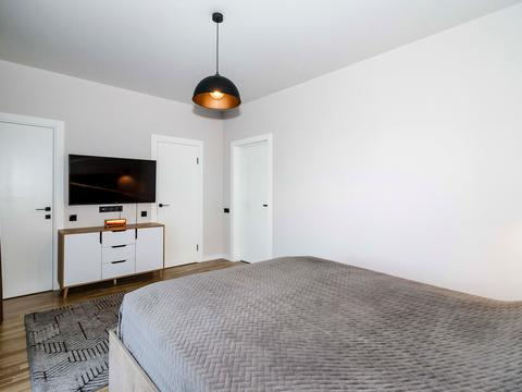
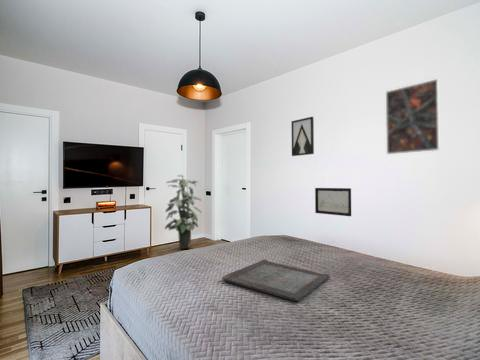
+ wall art [291,116,315,157]
+ wall art [314,187,352,217]
+ serving tray [221,259,331,302]
+ indoor plant [164,174,203,250]
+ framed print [385,78,441,155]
